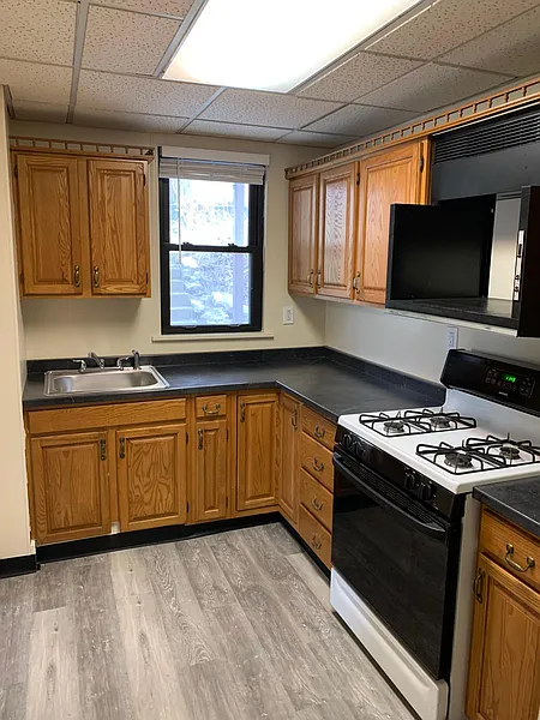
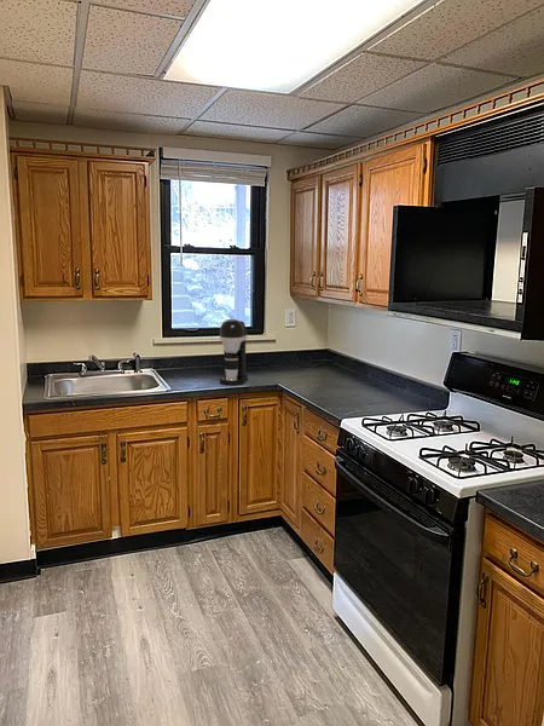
+ coffee maker [219,318,249,386]
